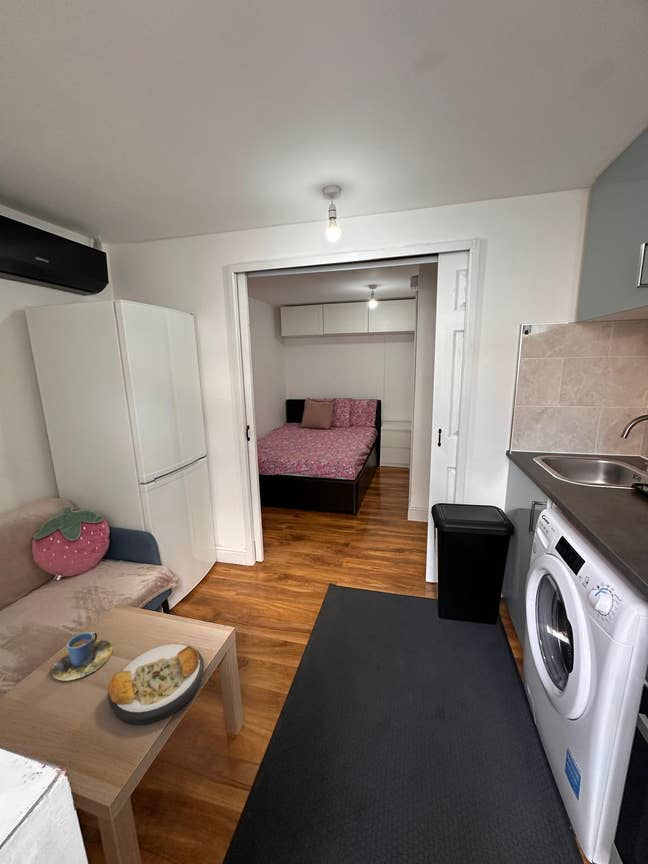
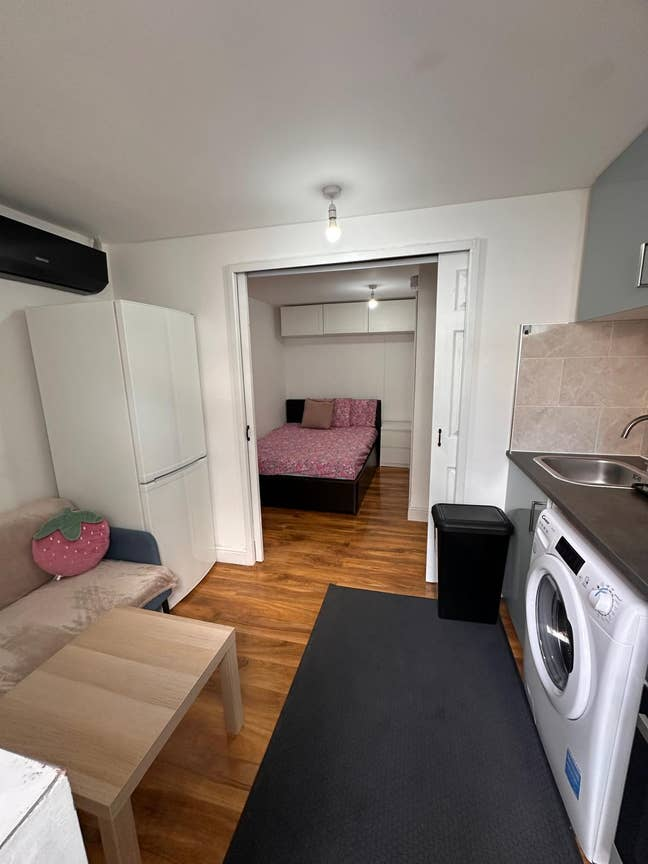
- cup [50,631,114,682]
- plate [107,643,205,725]
